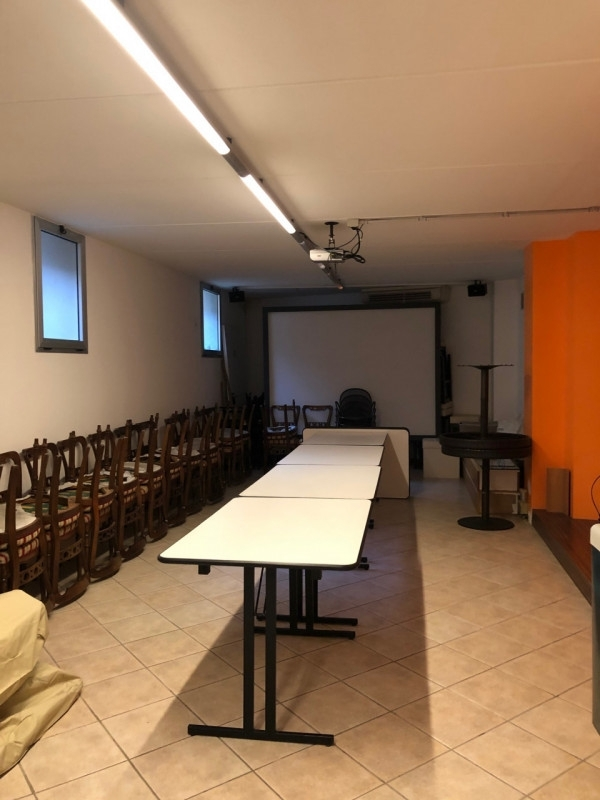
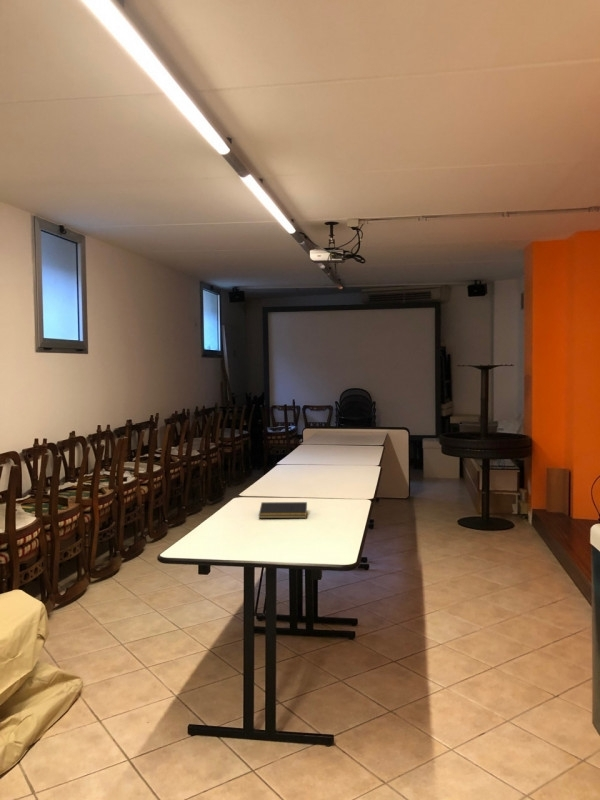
+ notepad [258,501,308,519]
